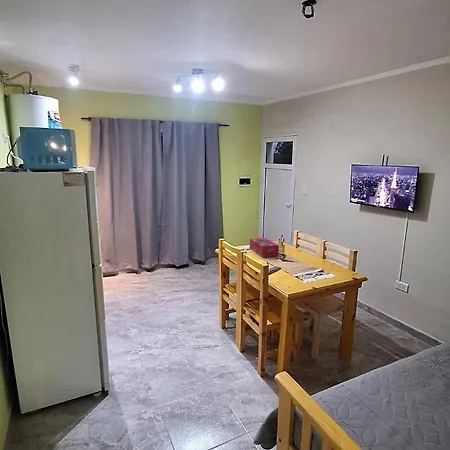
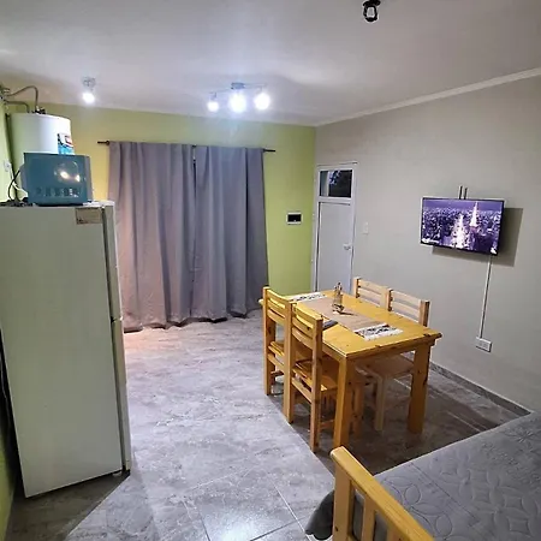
- tissue box [249,237,280,258]
